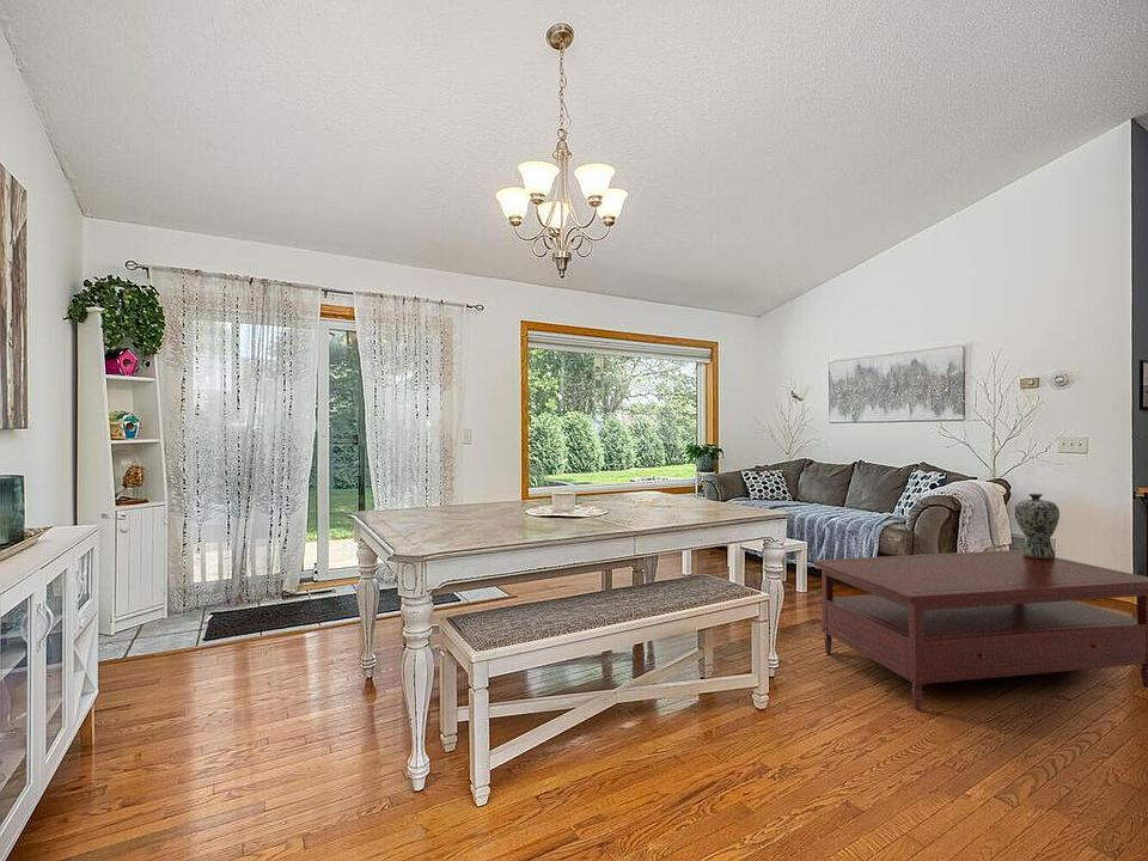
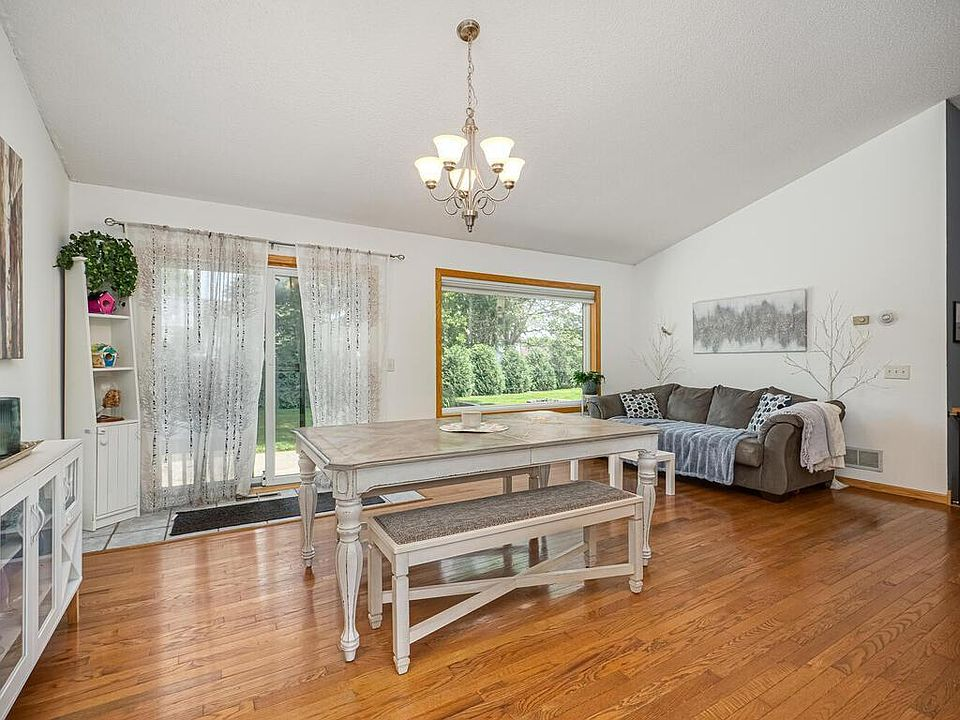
- vase [1014,493,1061,558]
- coffee table [812,549,1148,712]
